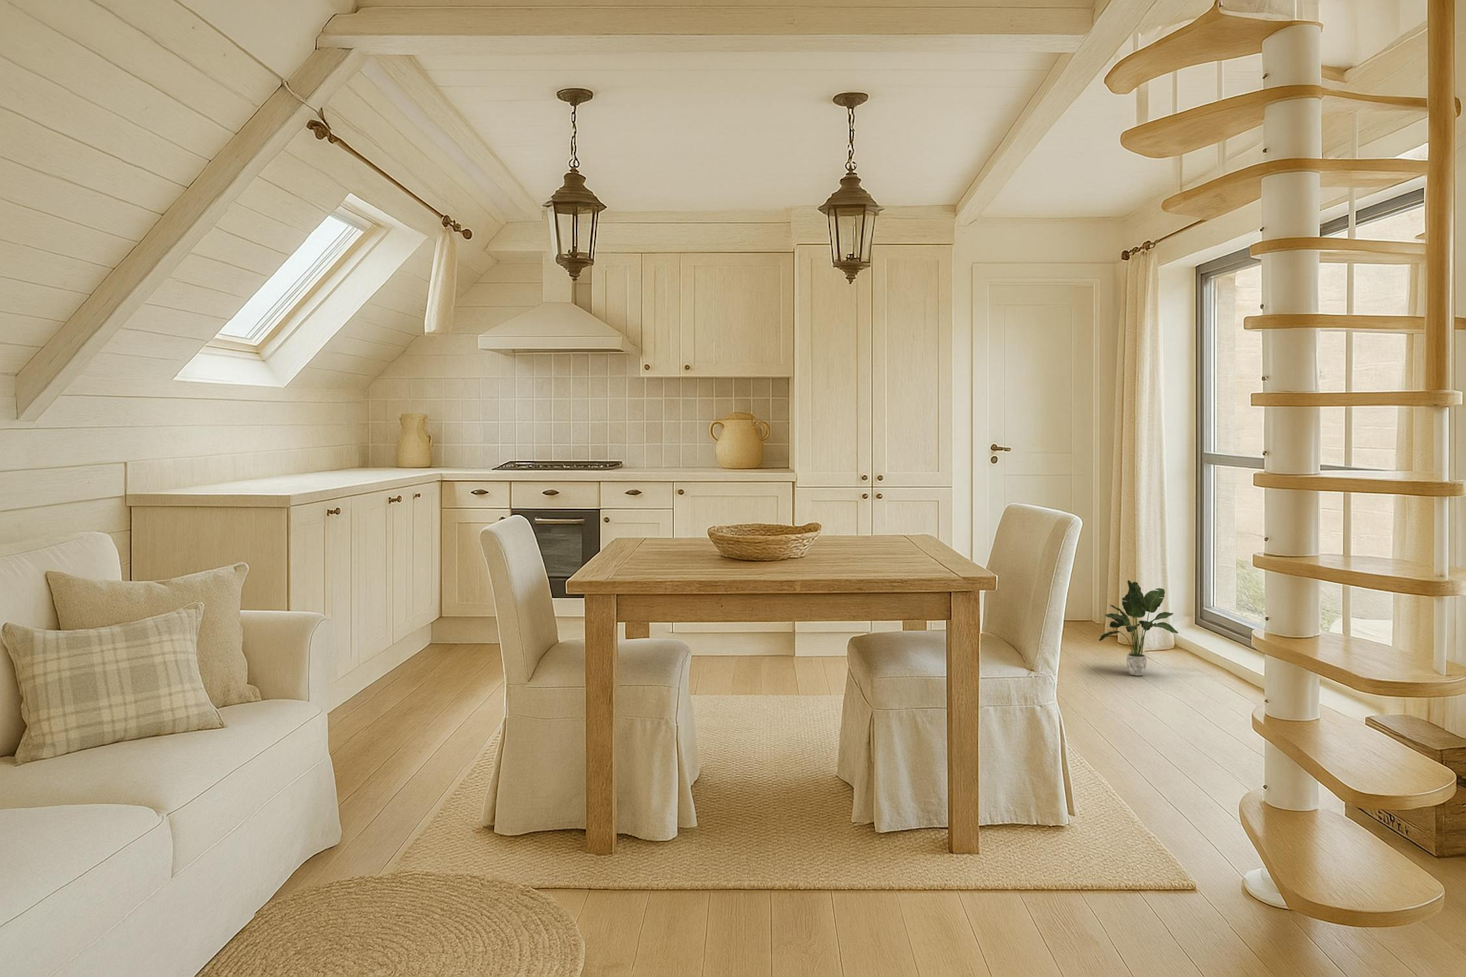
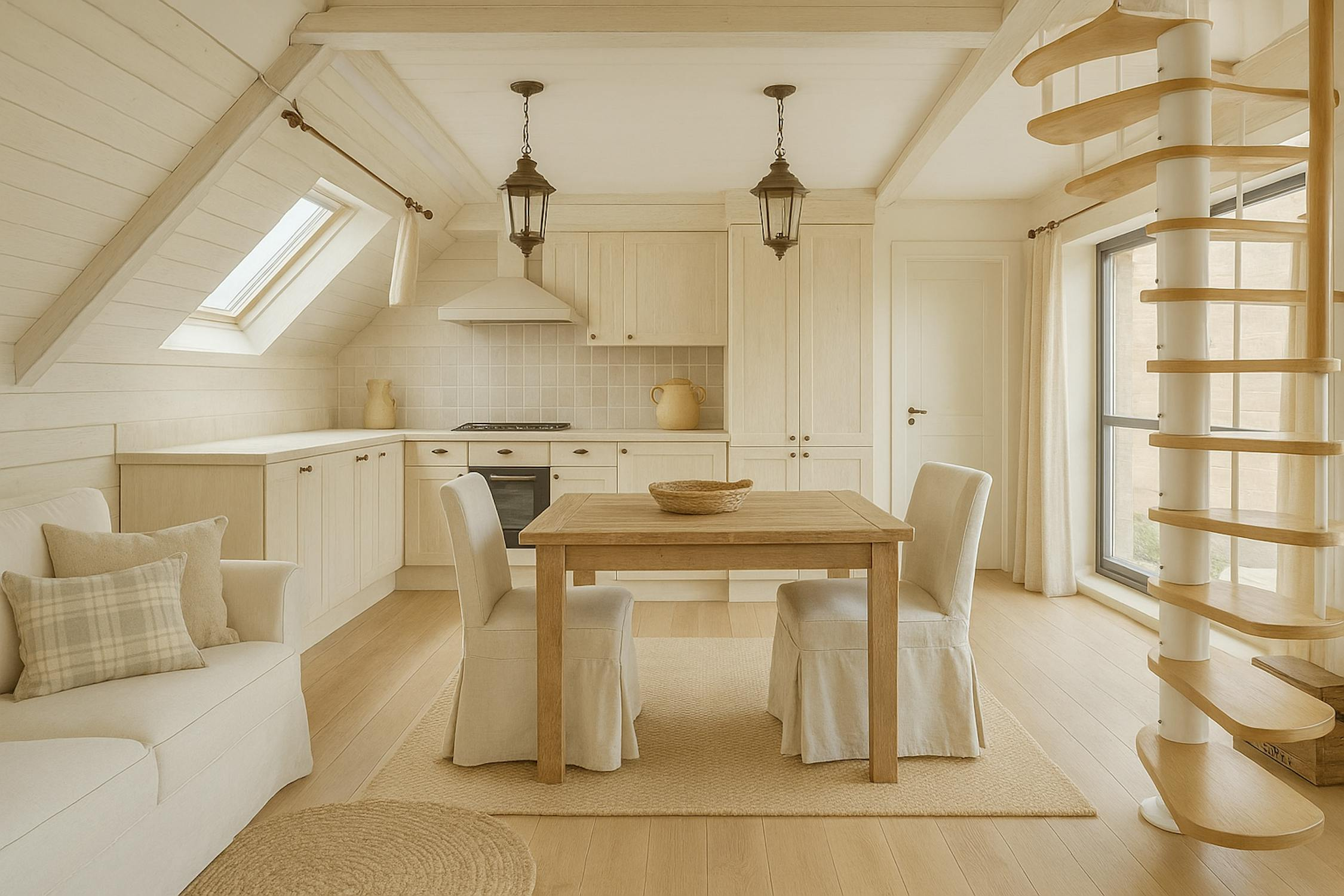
- potted plant [1098,579,1179,676]
